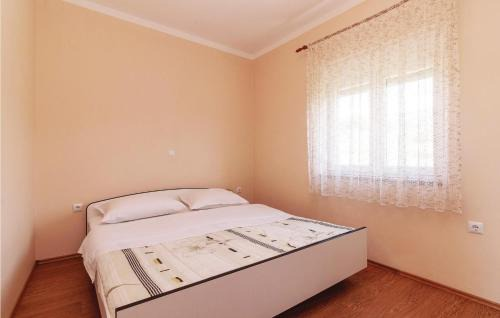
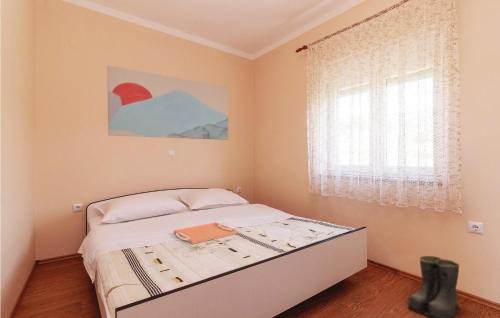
+ boots [407,255,460,318]
+ serving tray [173,222,238,245]
+ wall art [106,65,229,141]
